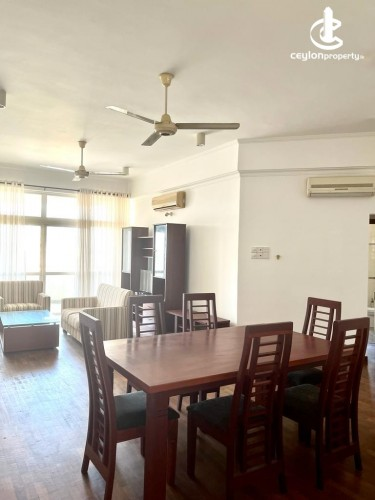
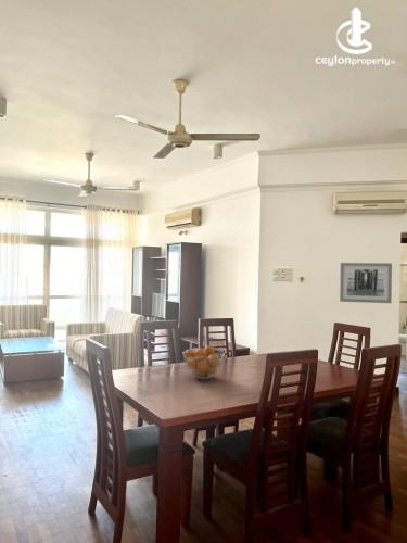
+ fruit basket [182,344,226,380]
+ wall art [339,262,393,304]
